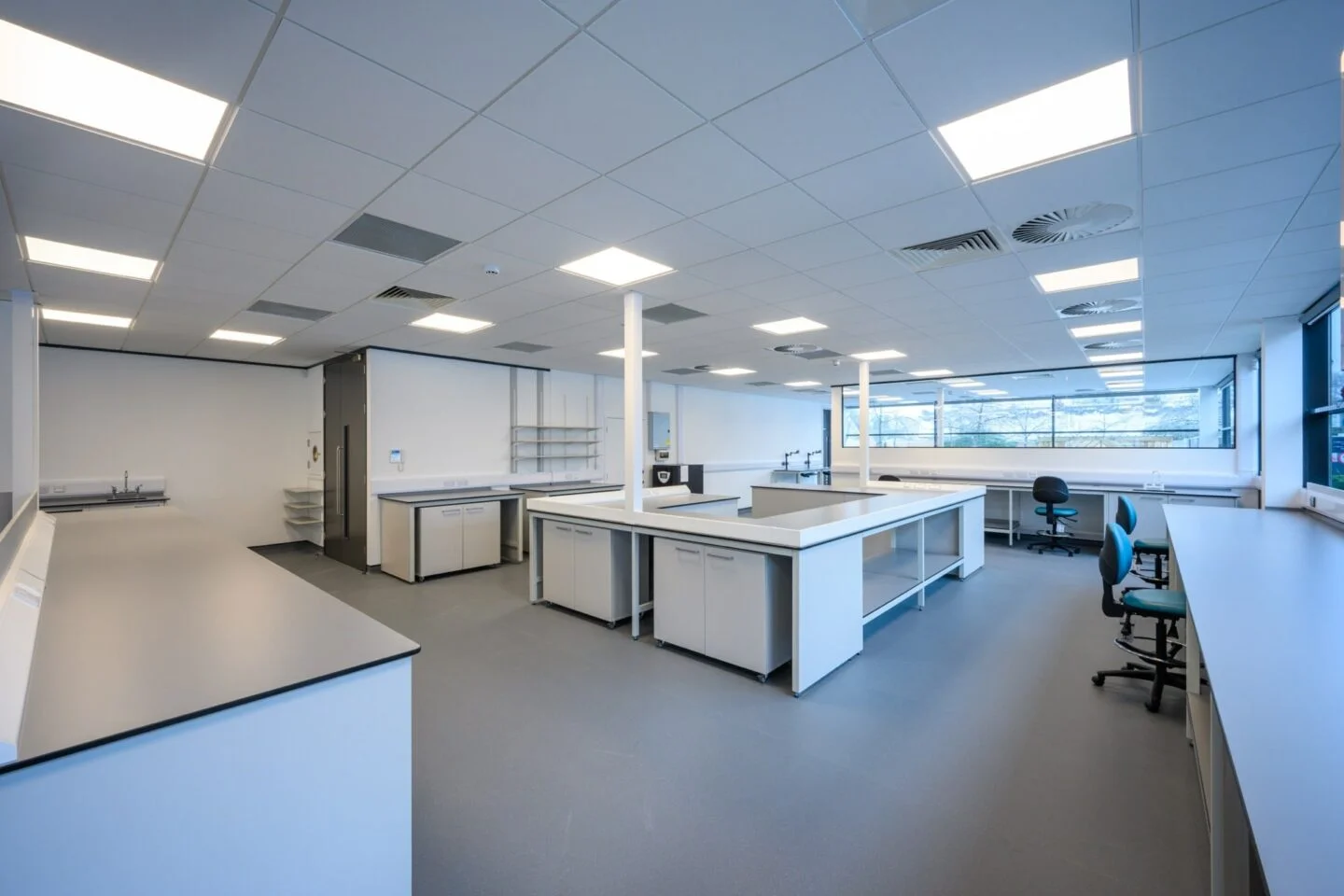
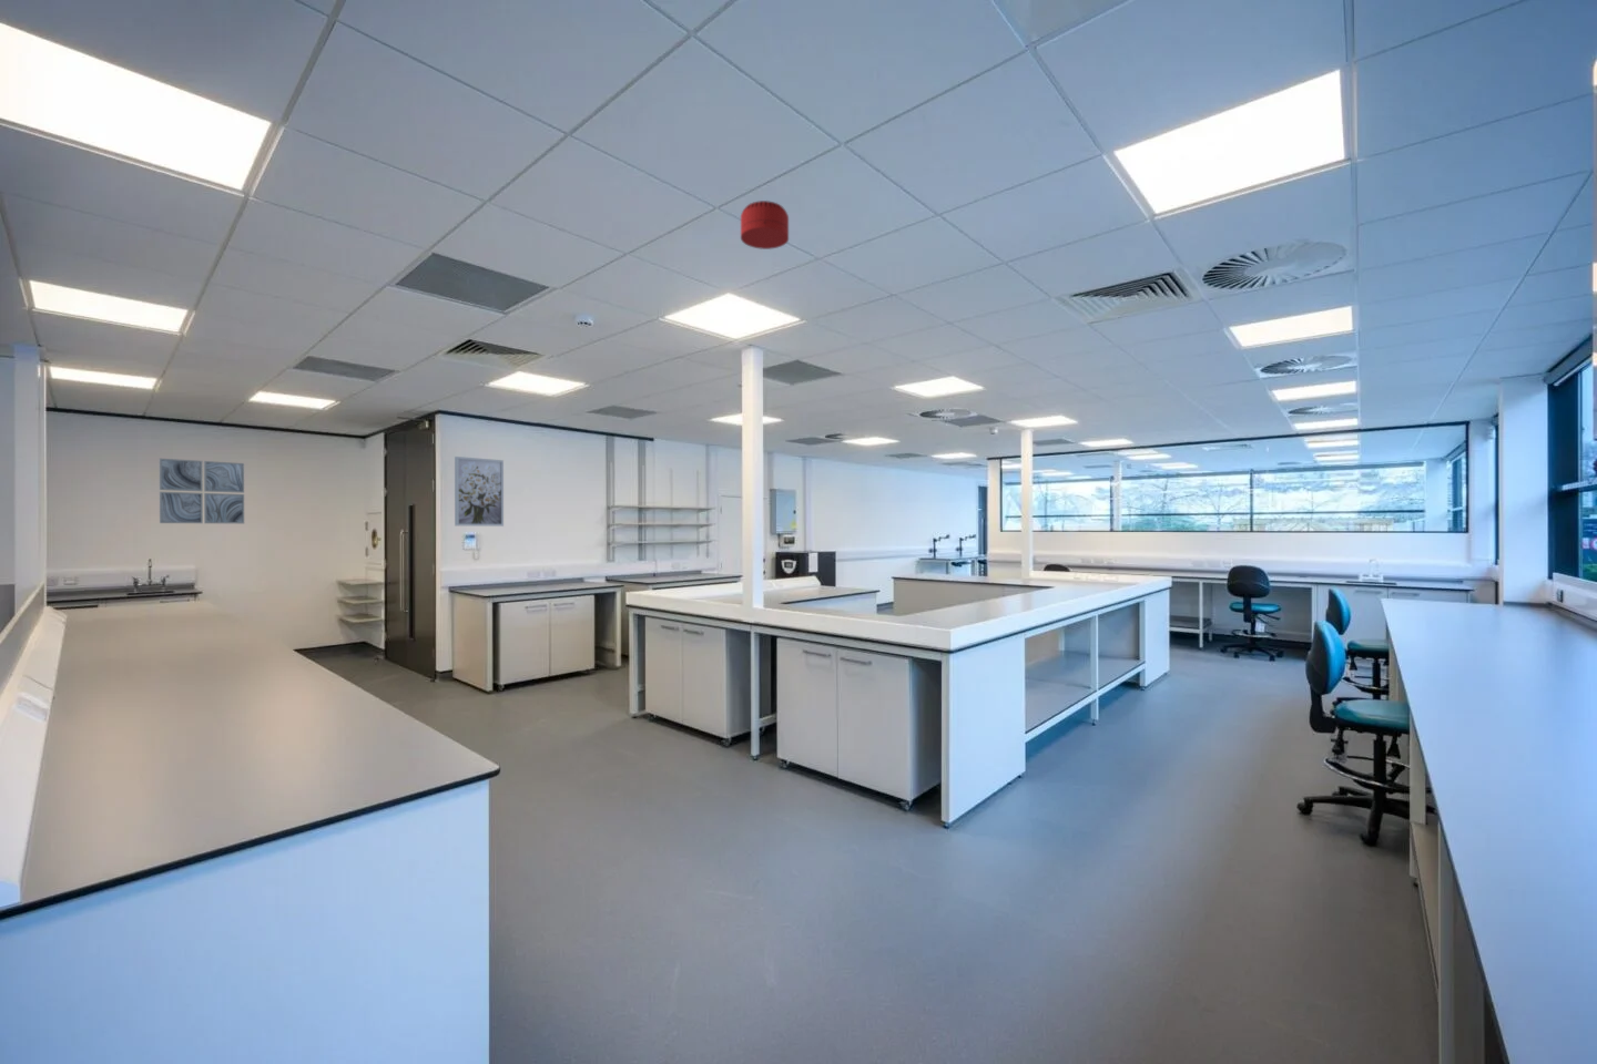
+ smoke detector [740,200,790,251]
+ wall art [158,457,245,524]
+ wall art [454,456,505,527]
